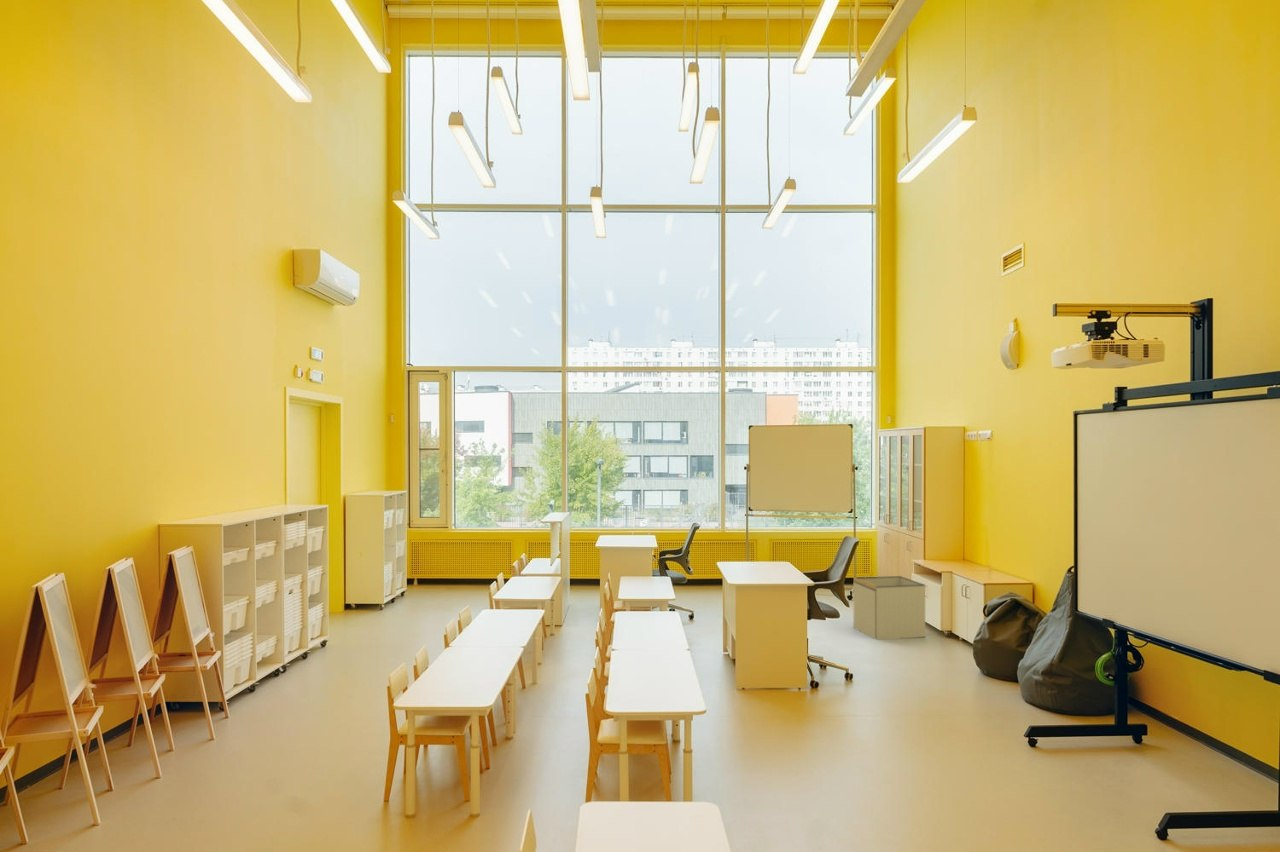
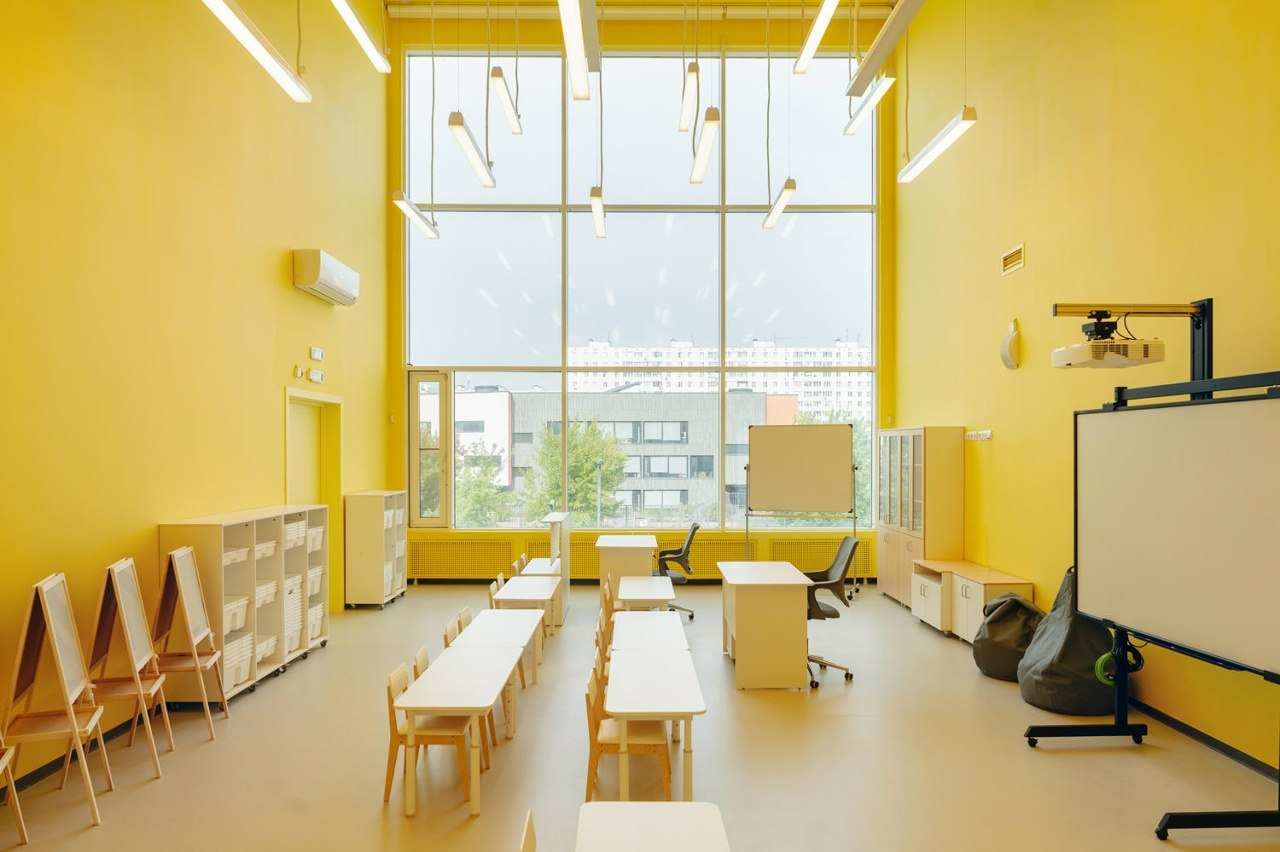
- storage bin [853,575,926,640]
